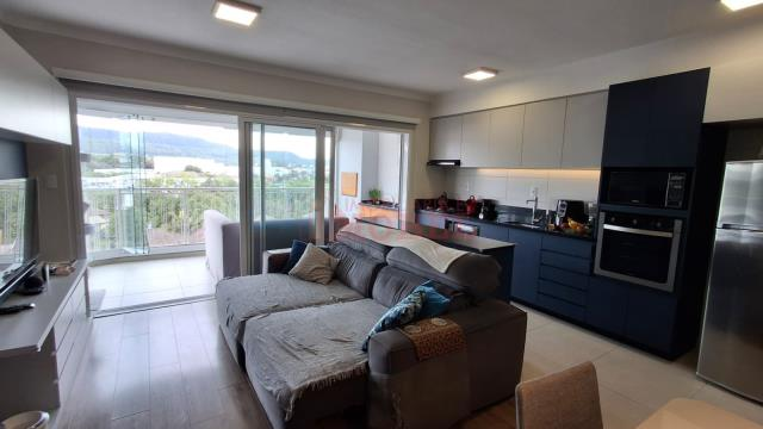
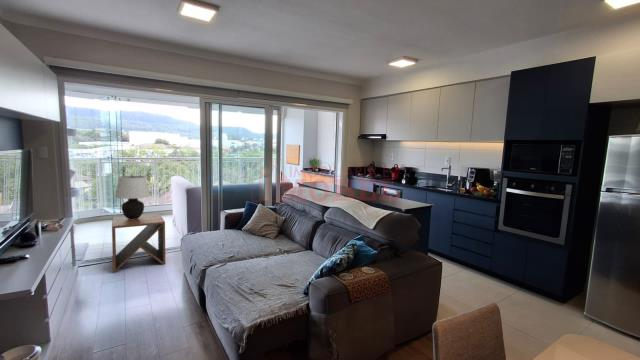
+ side table [111,213,166,273]
+ table lamp [114,175,151,220]
